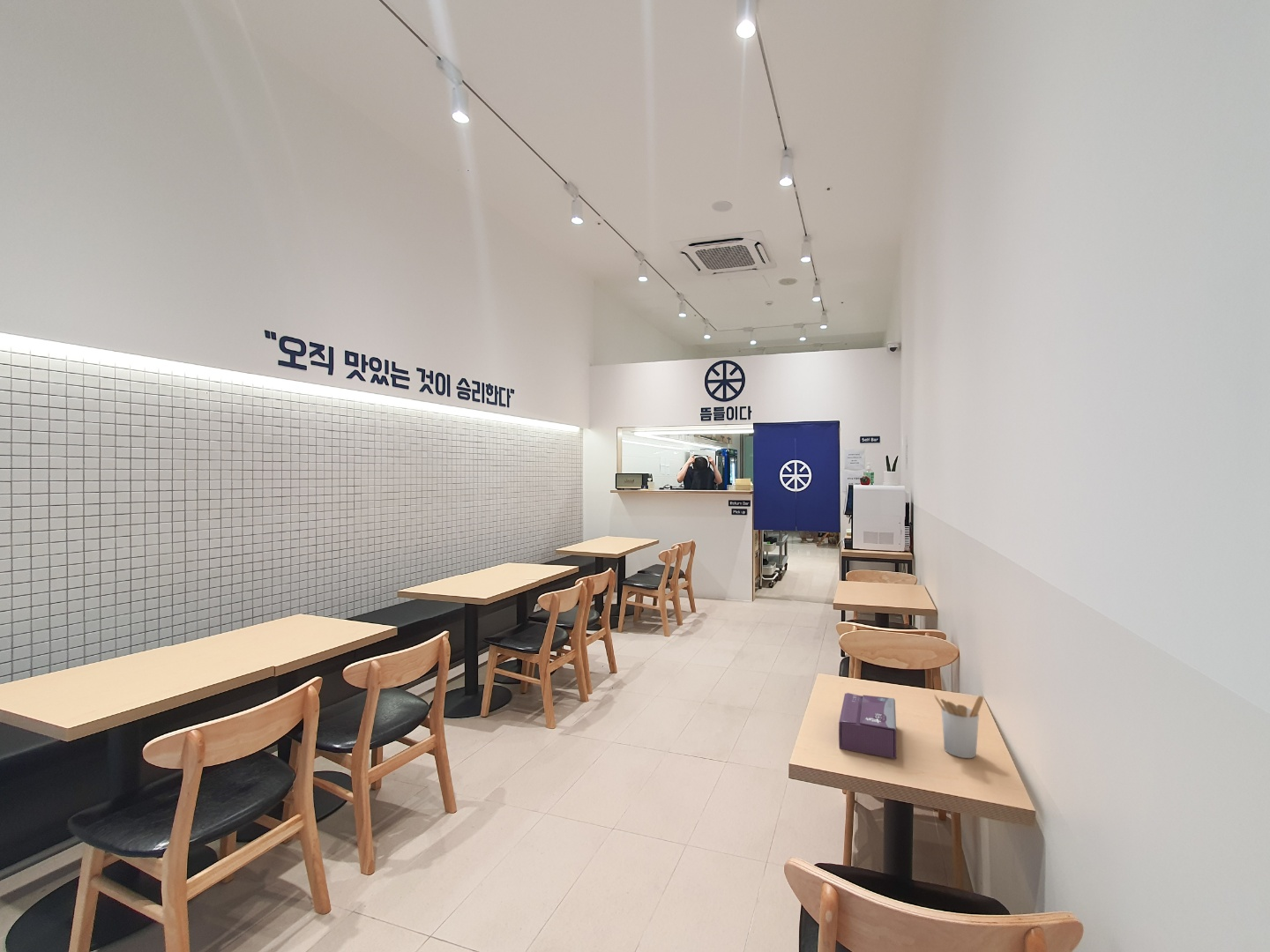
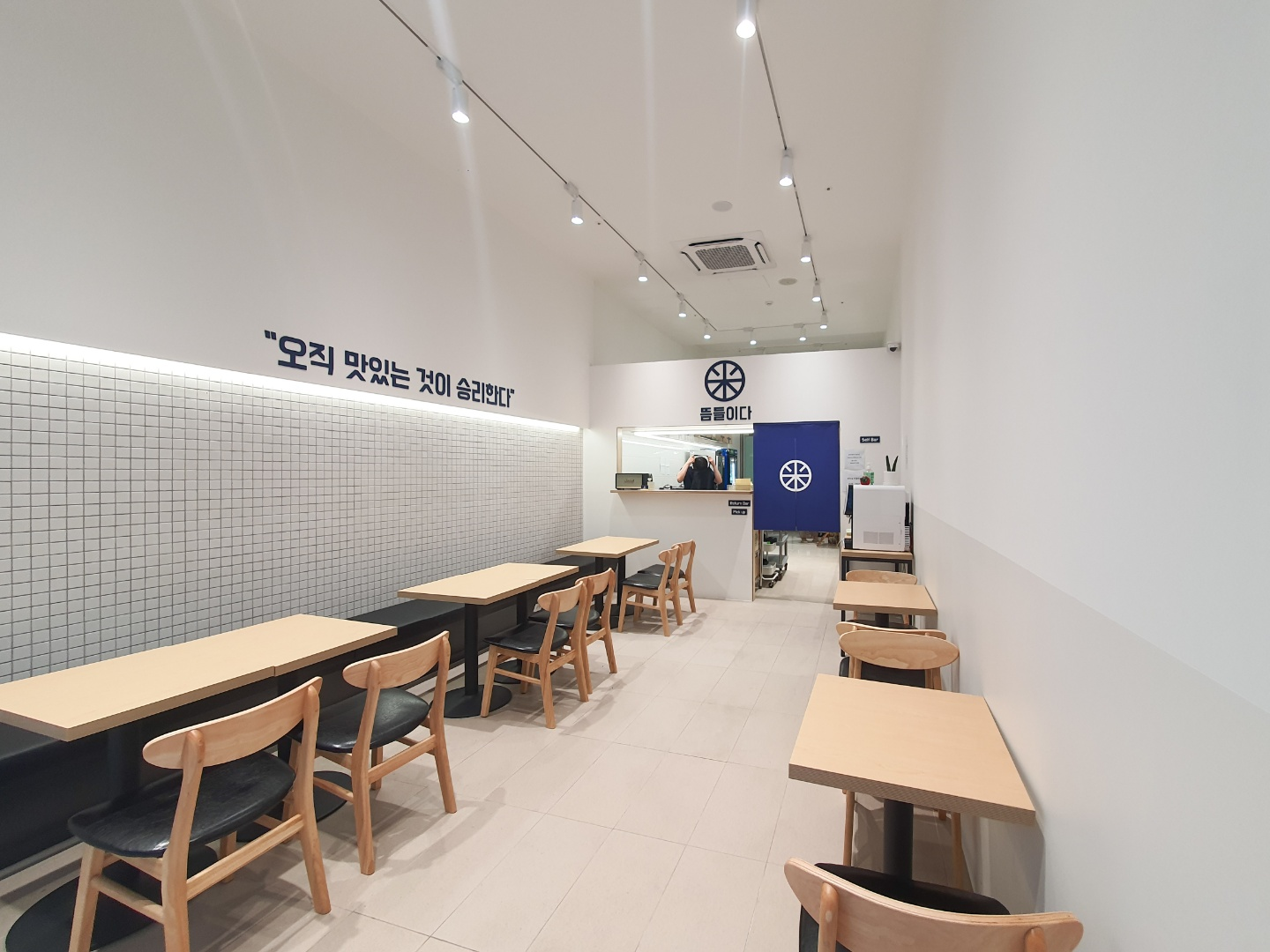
- utensil holder [933,694,984,759]
- tissue box [838,692,897,760]
